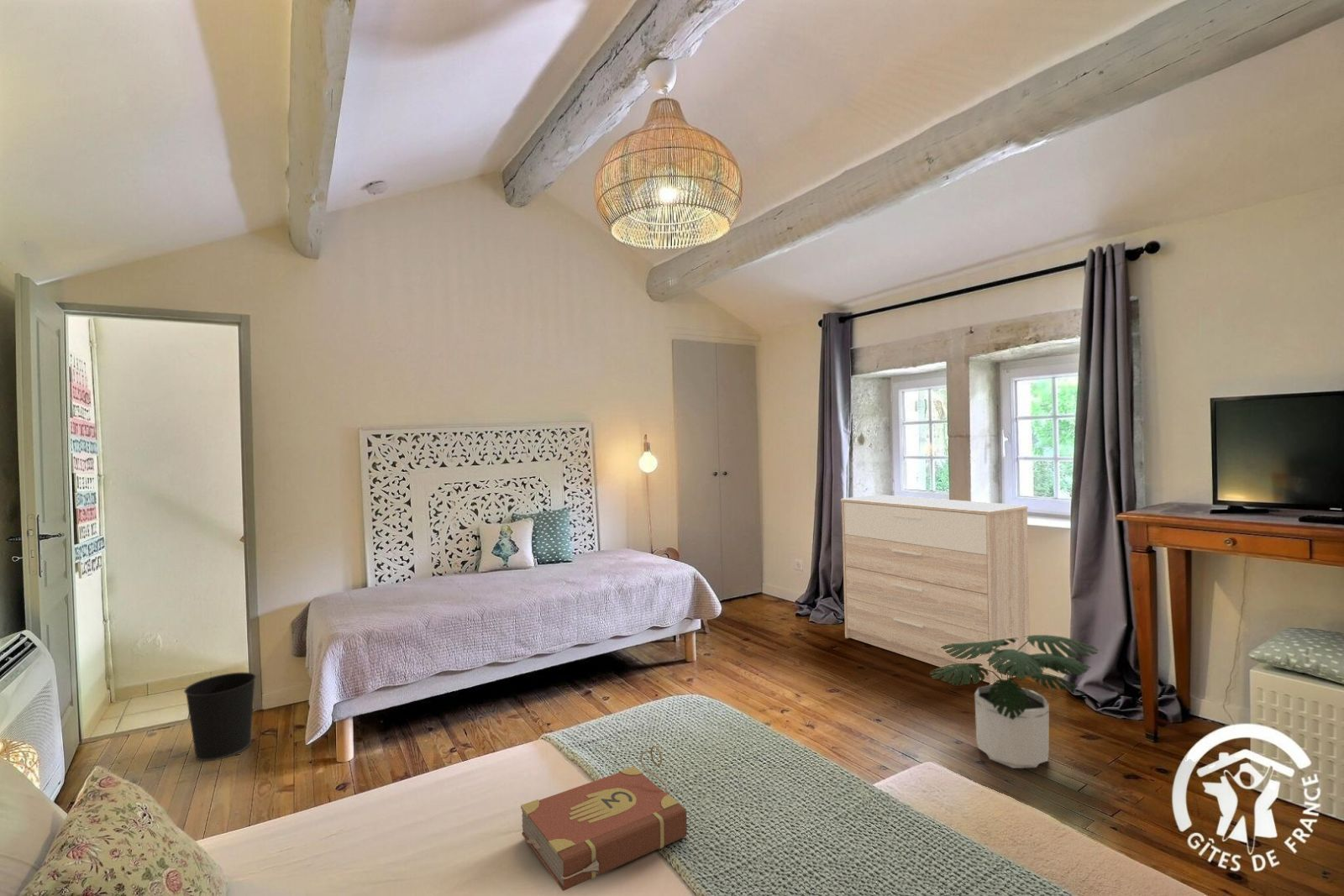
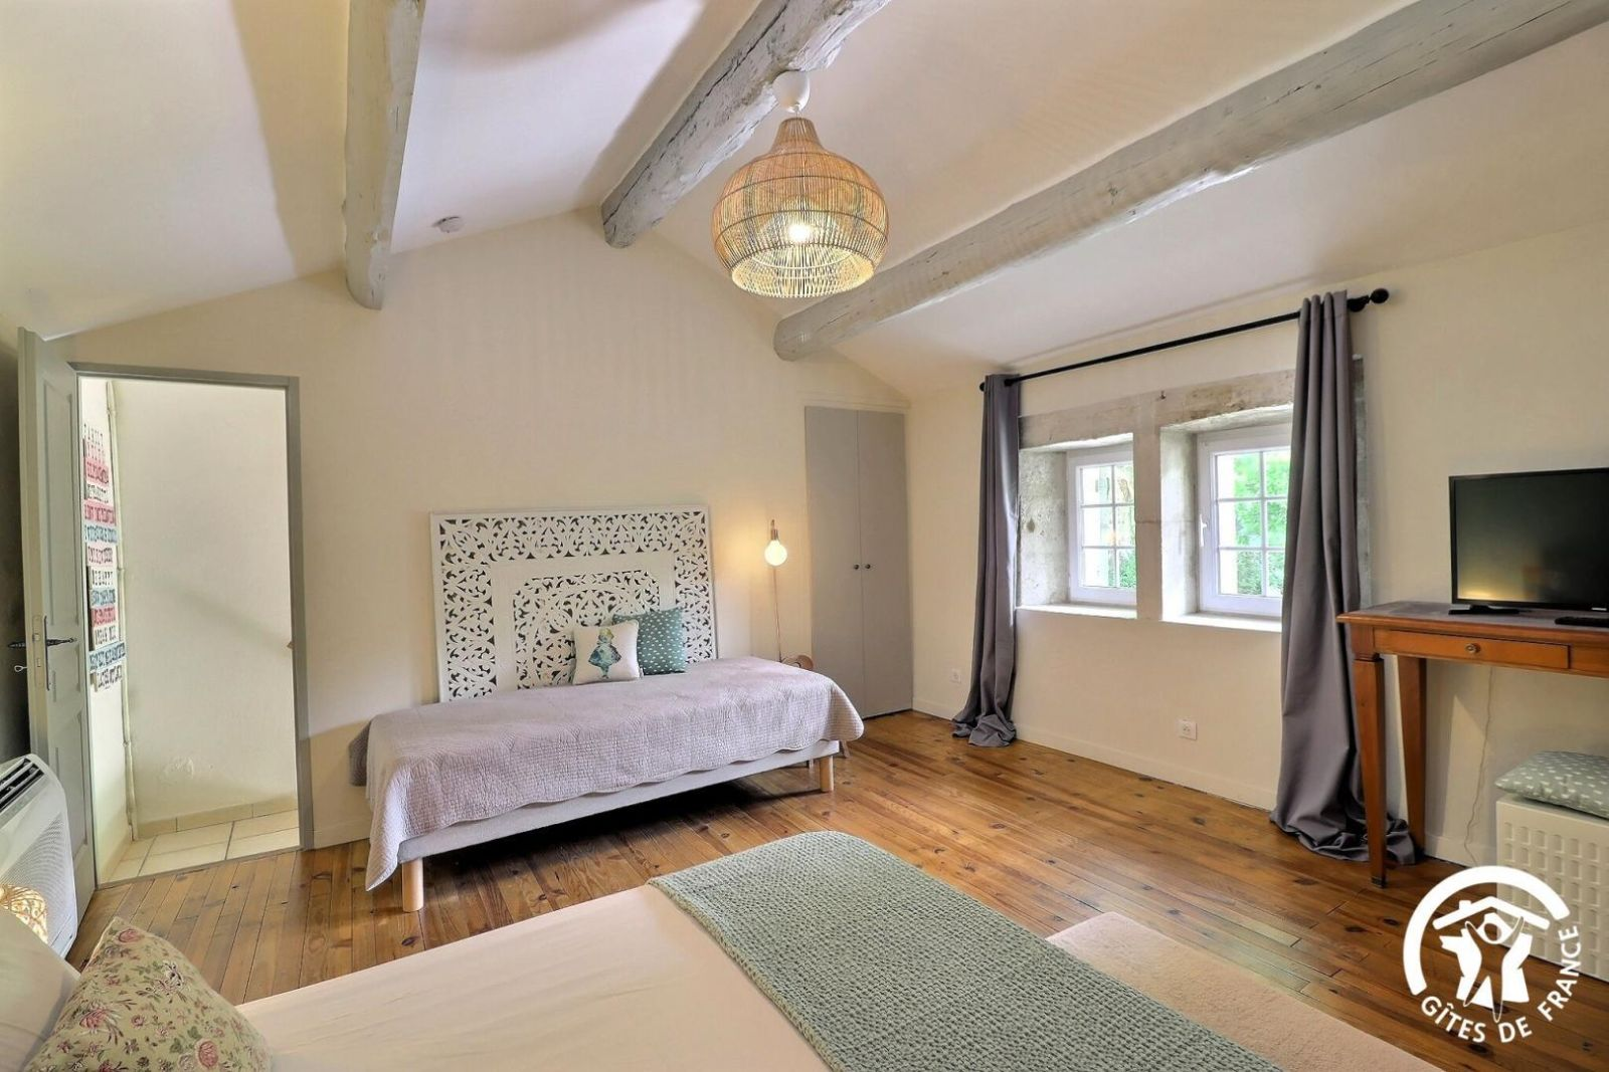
- potted plant [929,634,1099,769]
- sideboard [840,494,1031,684]
- book [520,745,687,892]
- wastebasket [183,672,257,762]
